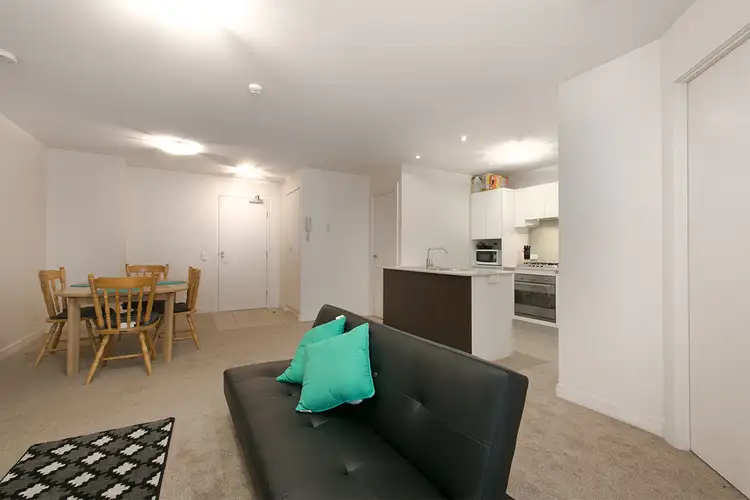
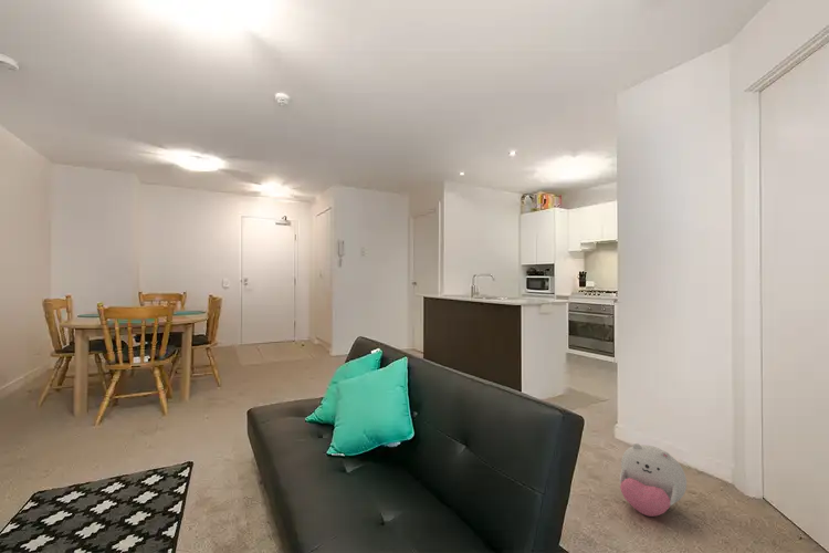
+ plush toy [619,442,688,518]
